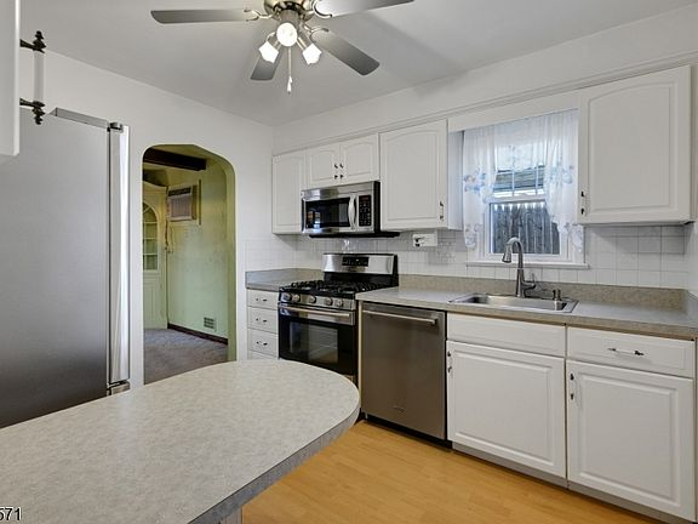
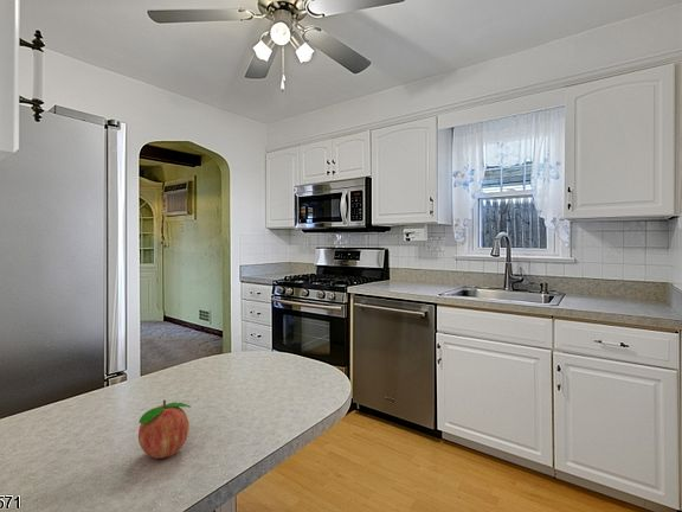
+ fruit [137,398,192,460]
